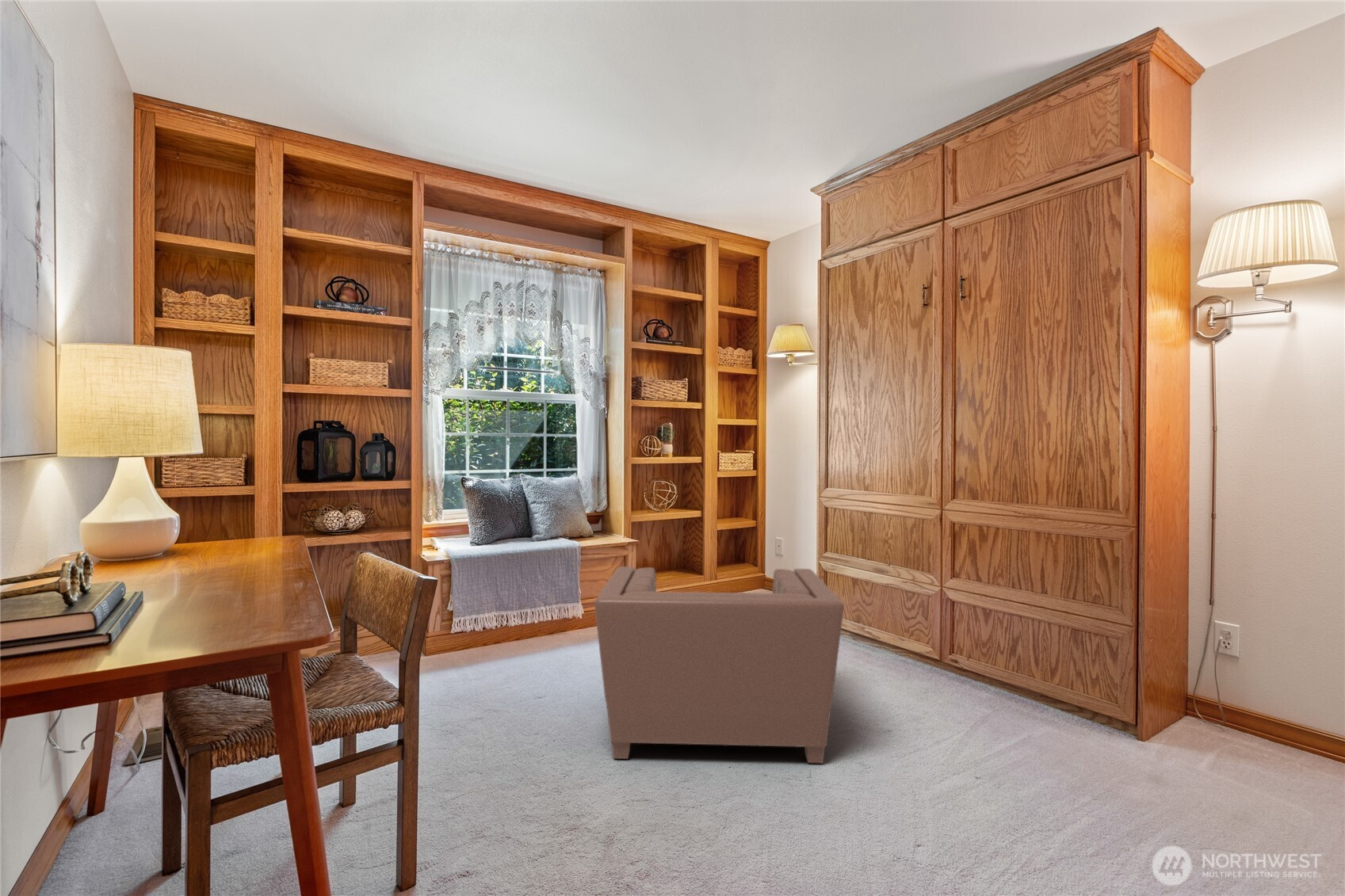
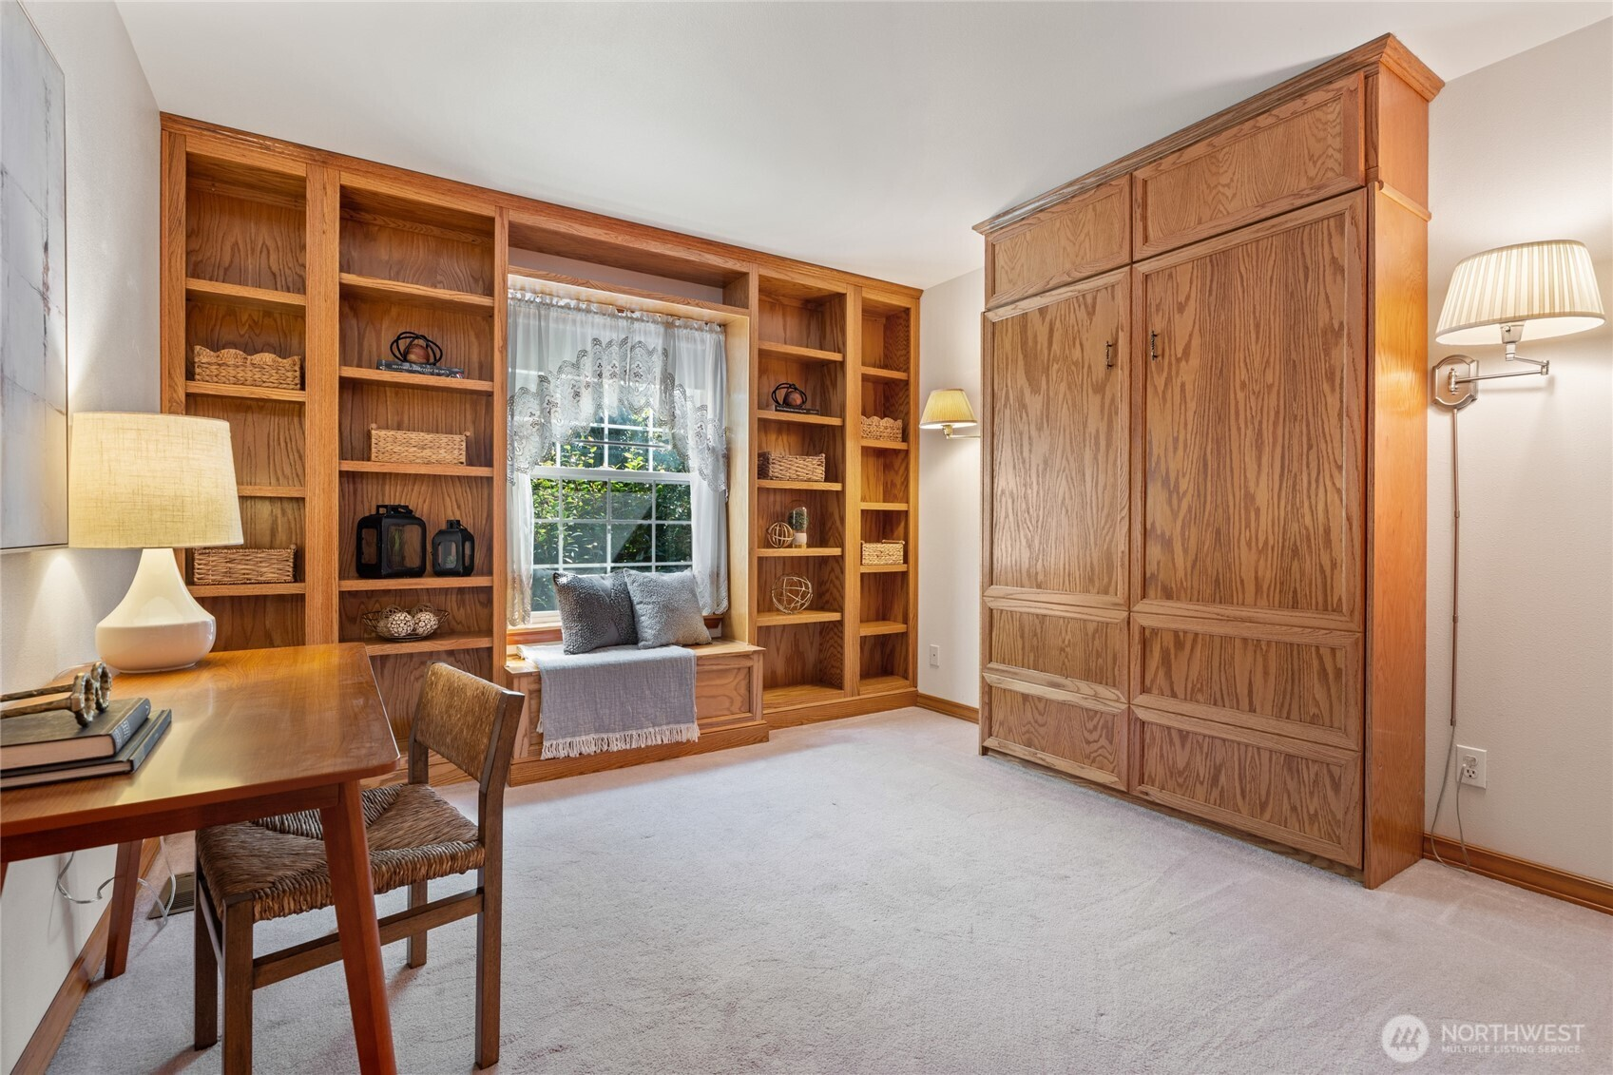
- armchair [594,566,845,764]
